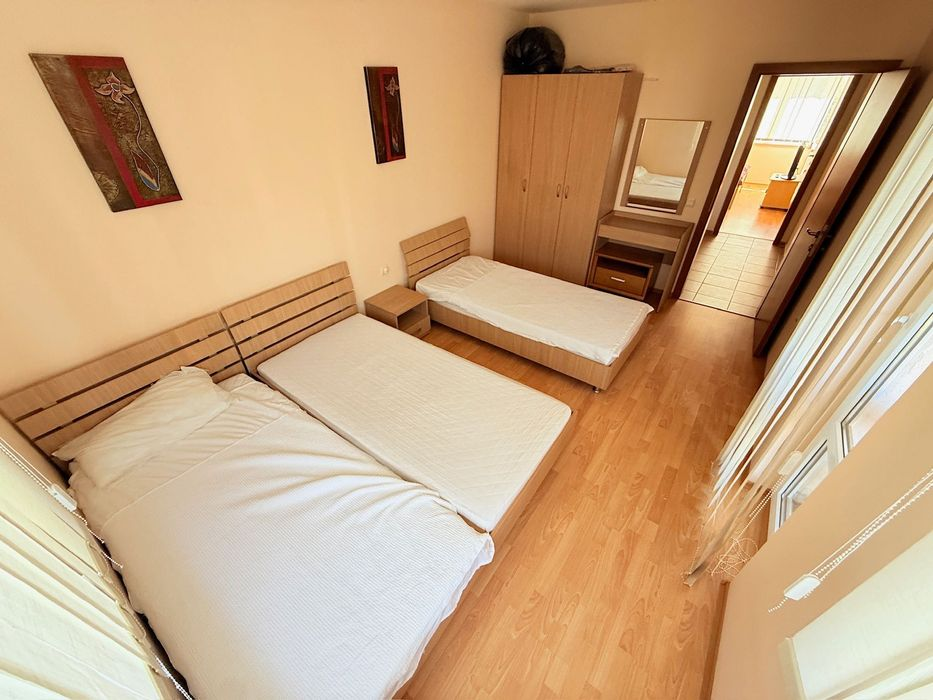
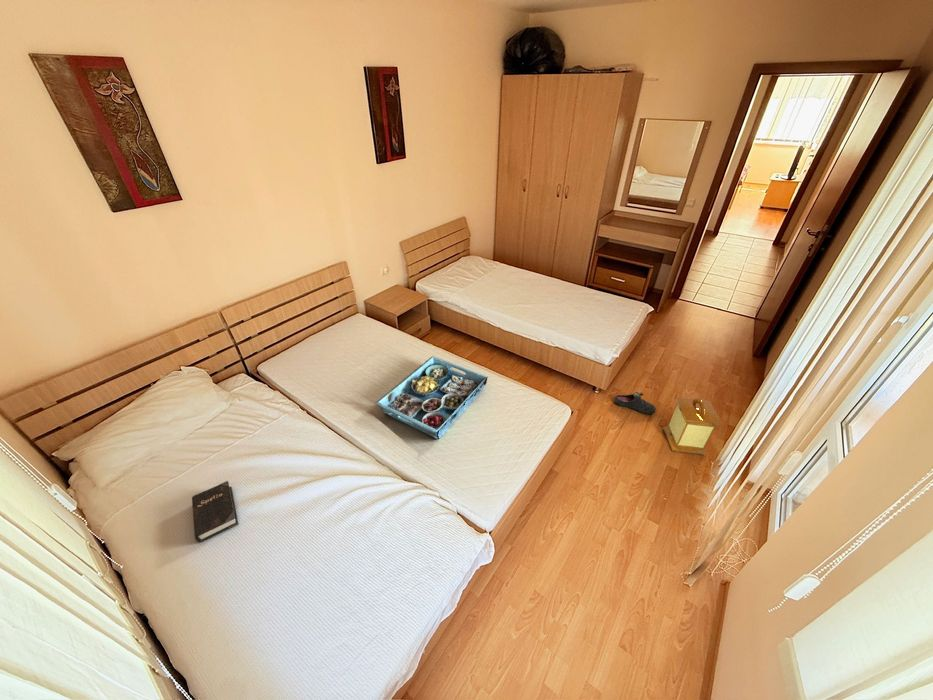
+ lantern [662,397,723,456]
+ serving tray [374,355,489,440]
+ hardback book [191,480,239,544]
+ shoe [613,391,657,415]
